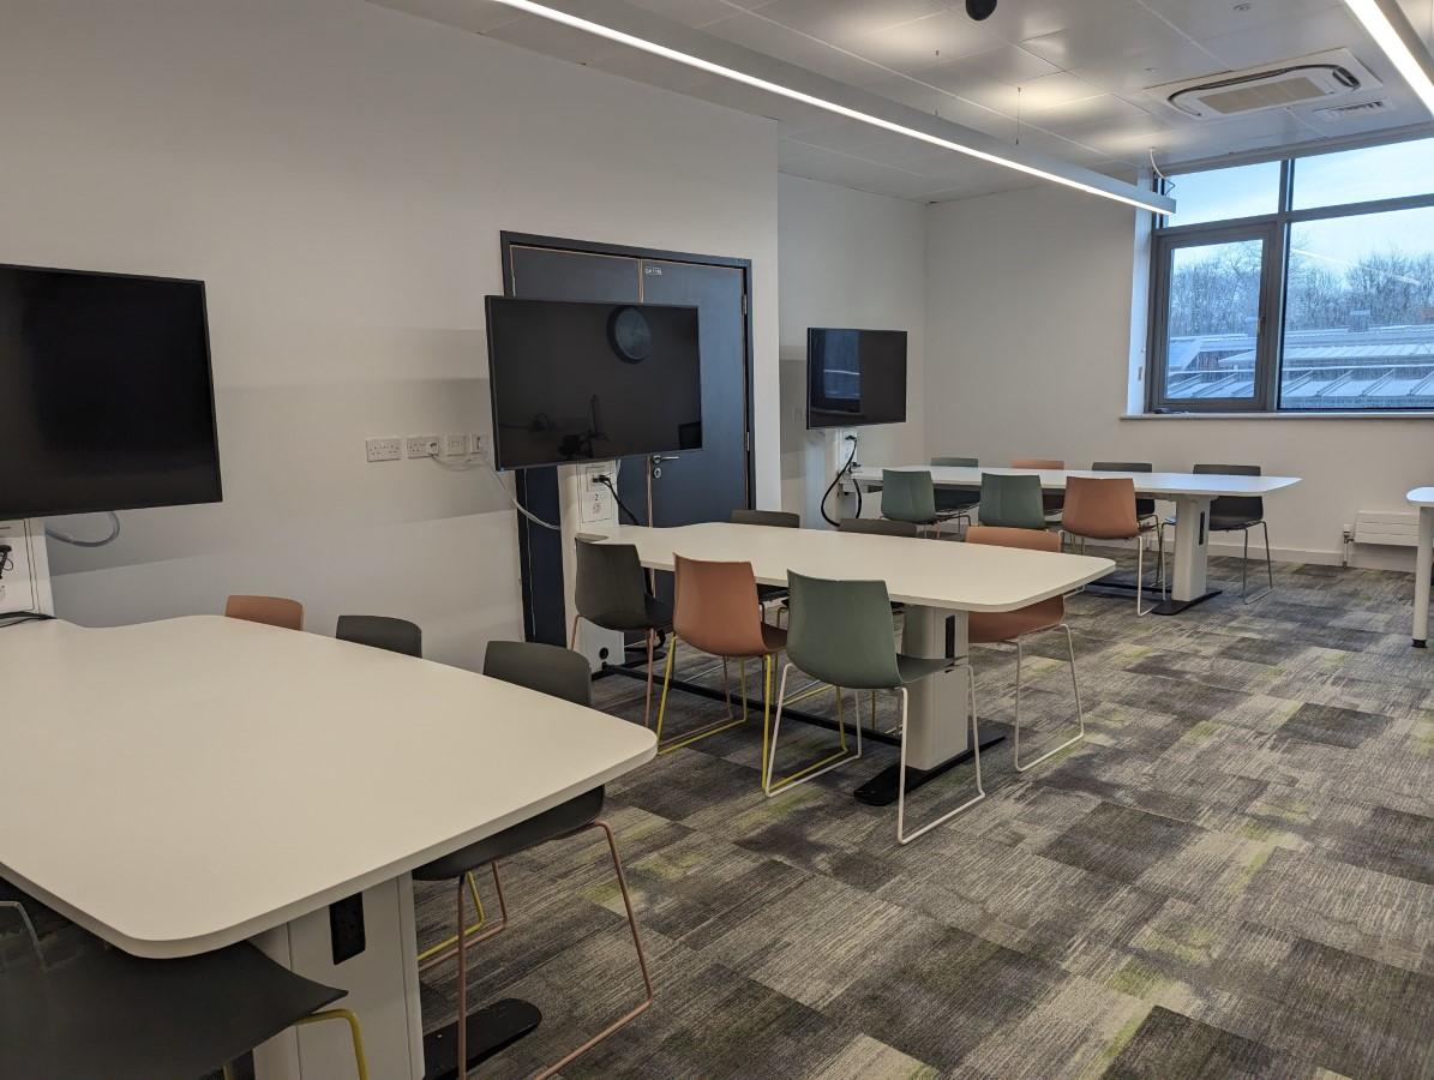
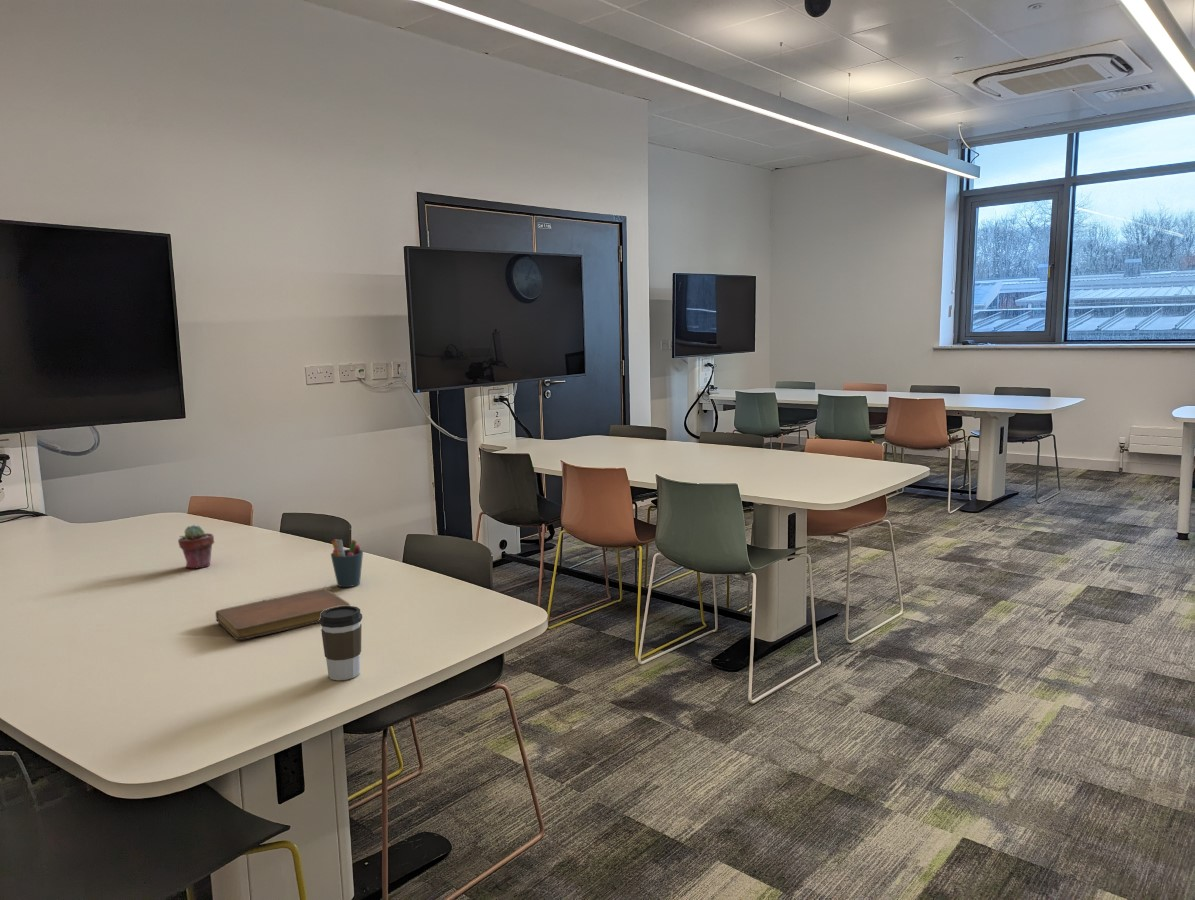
+ pen holder [330,538,364,588]
+ coffee cup [318,605,363,681]
+ potted succulent [177,524,215,570]
+ notebook [215,587,351,641]
